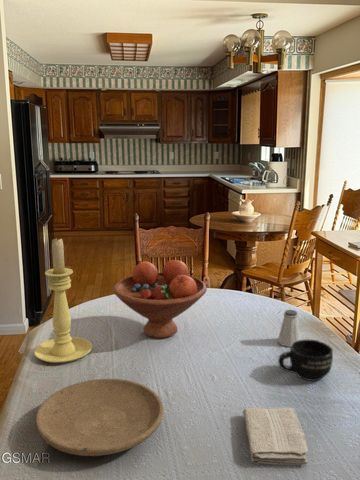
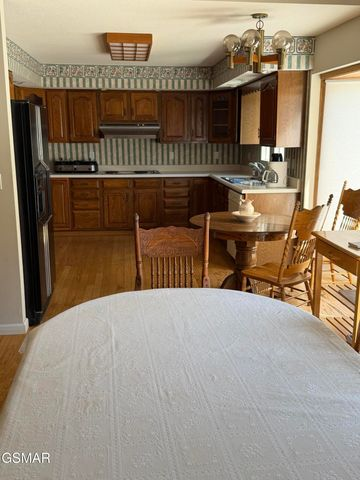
- fruit bowl [112,259,208,339]
- washcloth [242,407,309,466]
- candle holder [33,237,93,364]
- plate [35,378,165,457]
- saltshaker [277,309,302,348]
- mug [277,339,334,382]
